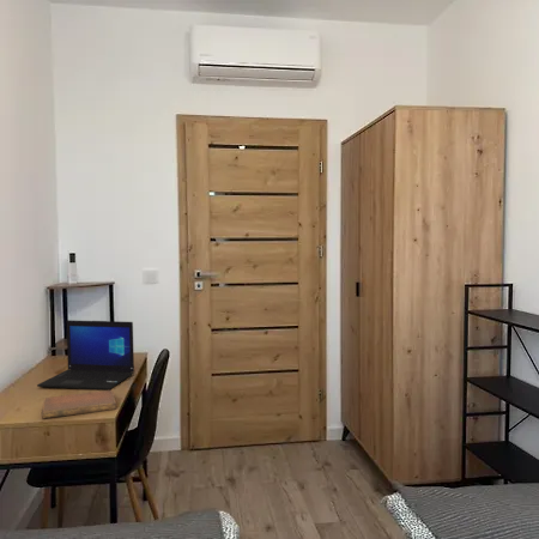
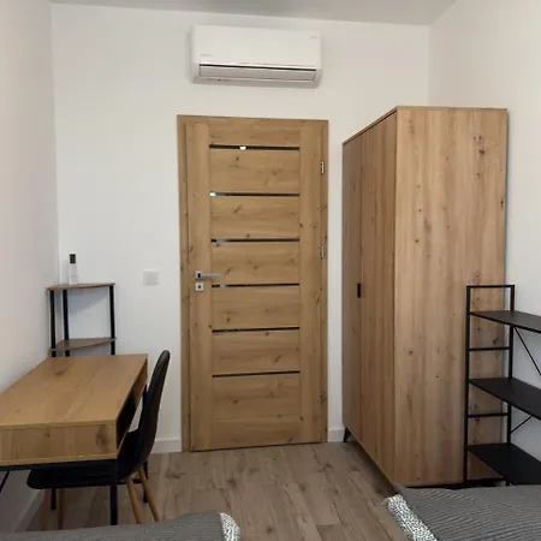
- laptop [36,319,135,390]
- notebook [41,389,117,420]
